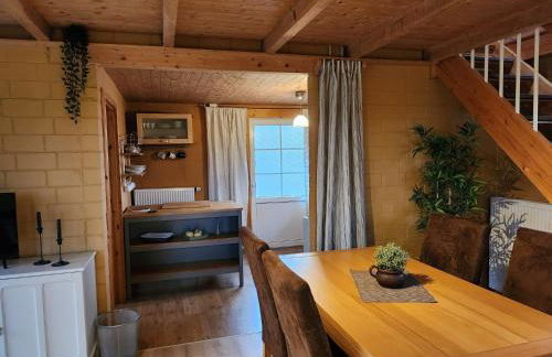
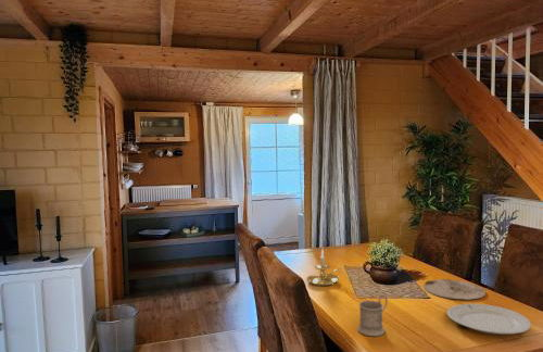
+ mug [356,293,389,337]
+ candle holder [306,248,343,287]
+ chinaware [446,303,532,336]
+ plate [422,278,487,301]
